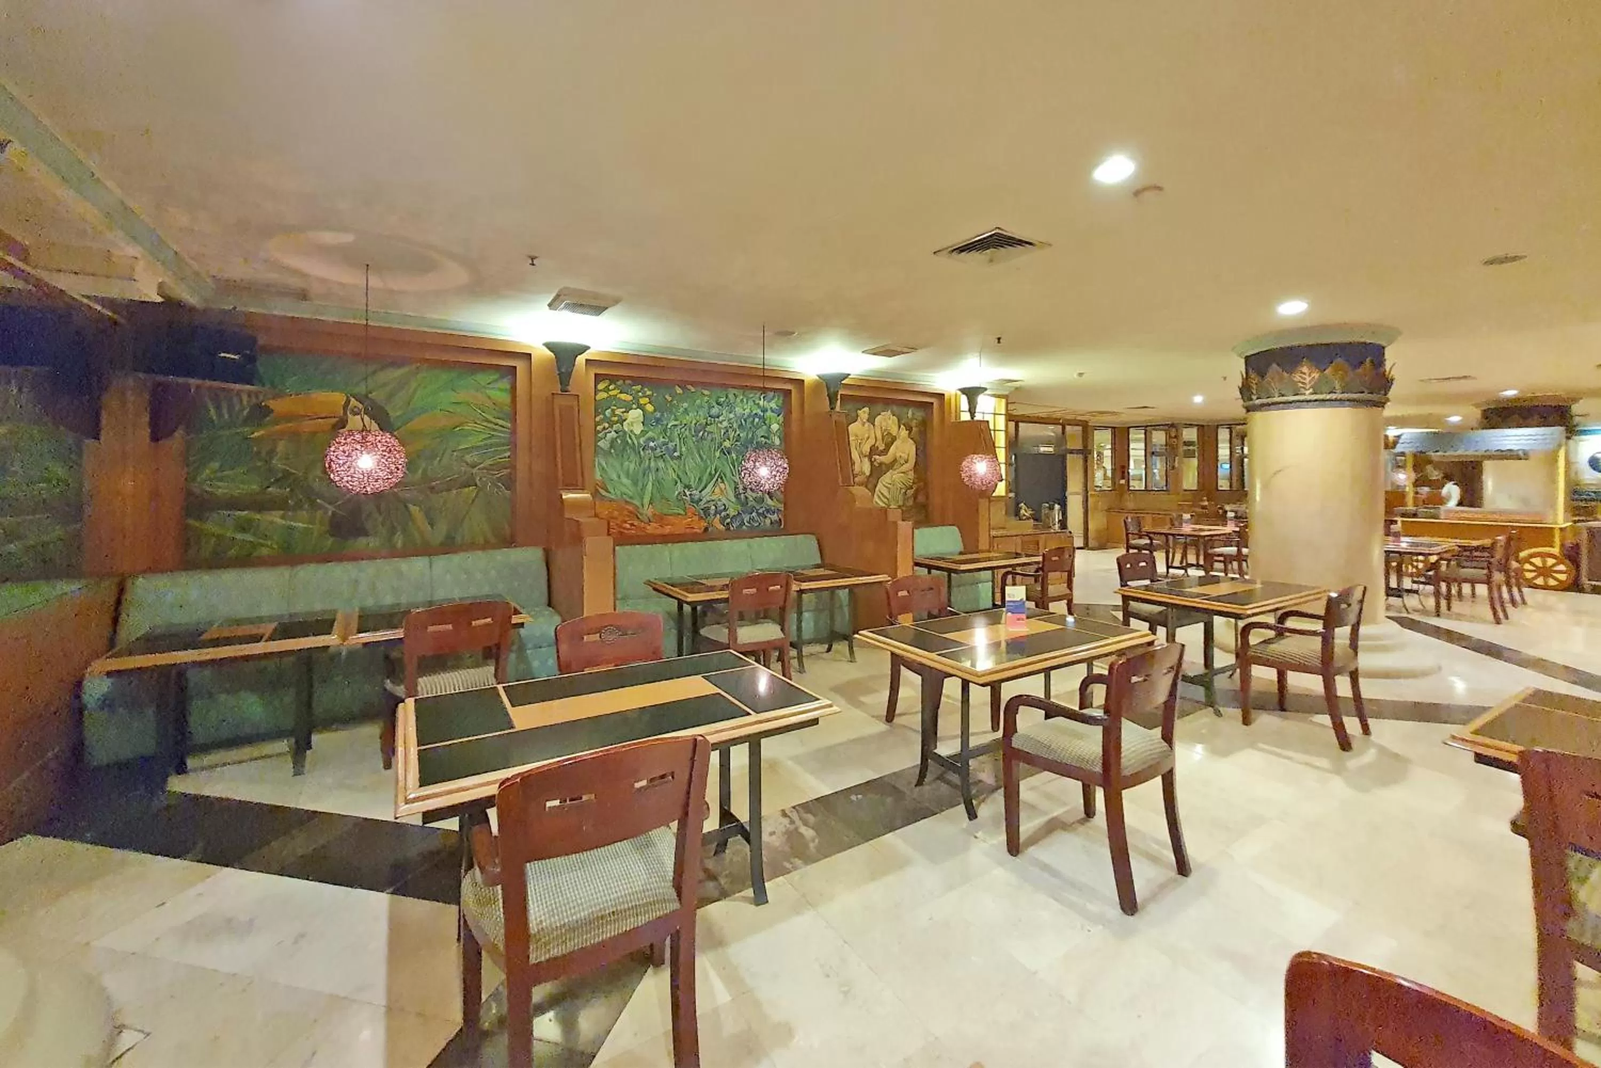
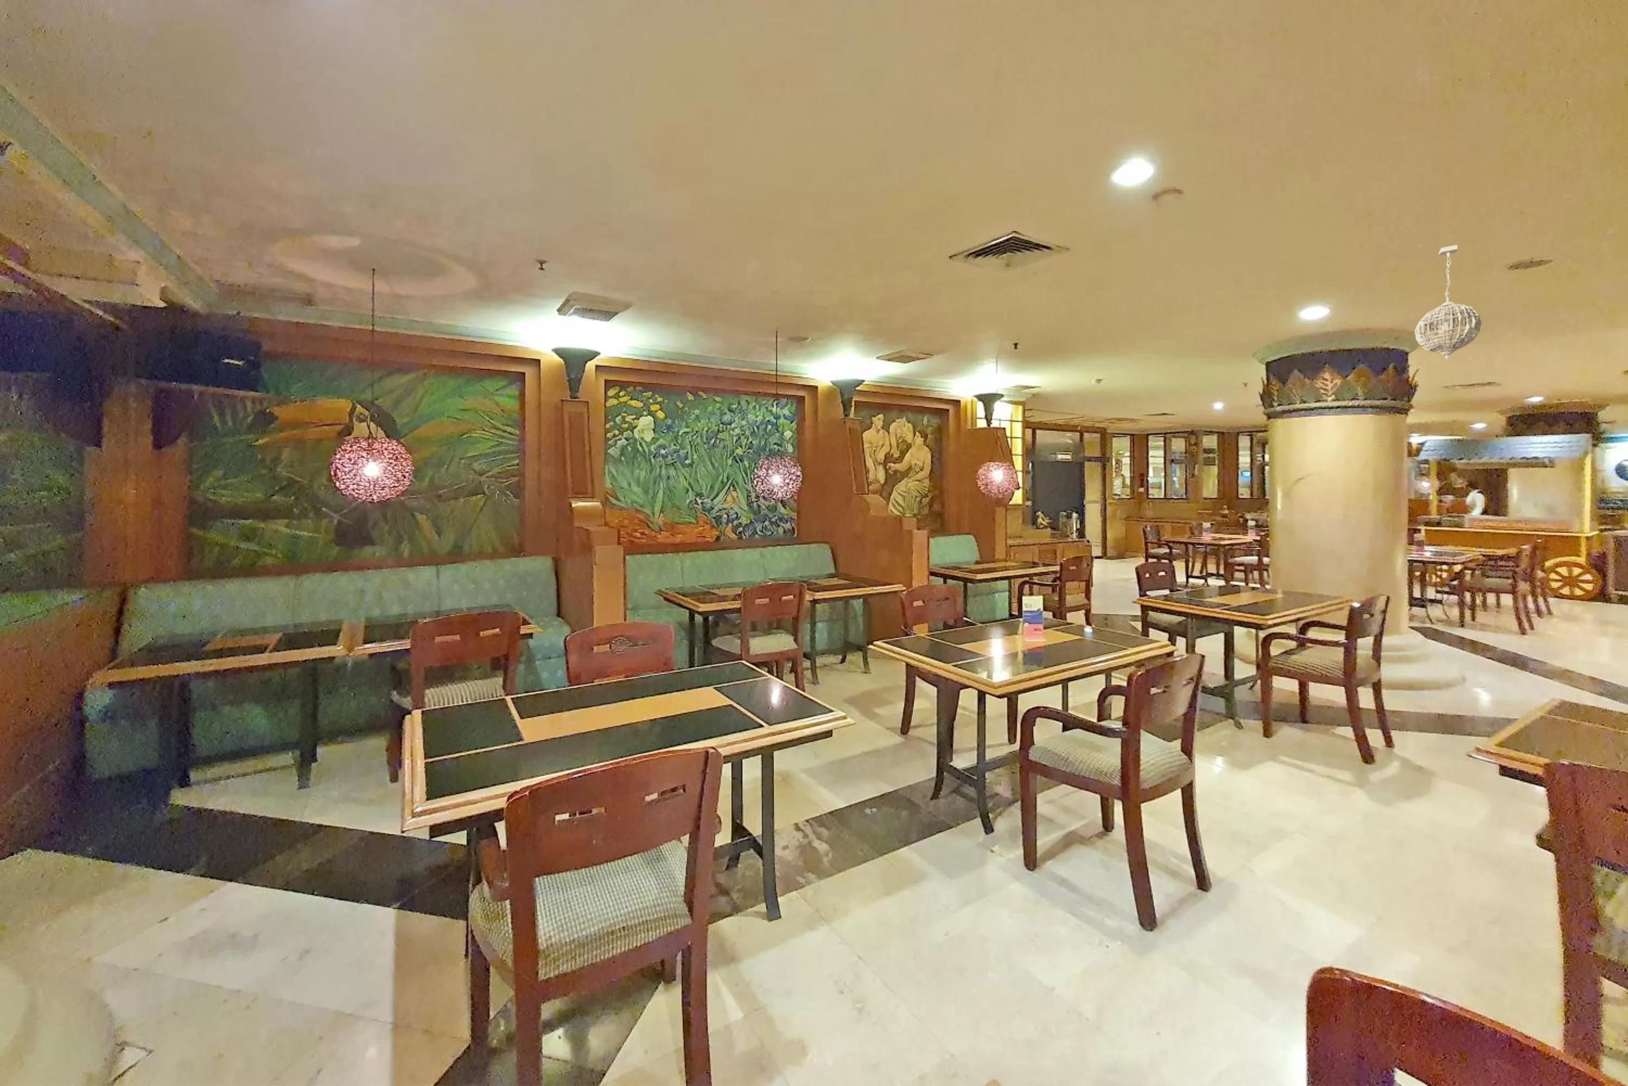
+ pendant light [1415,244,1483,361]
